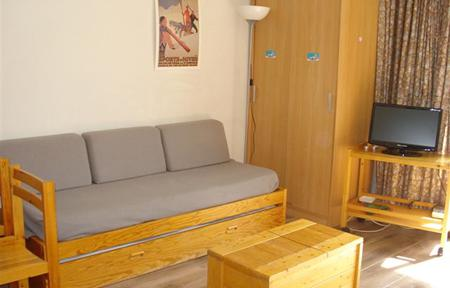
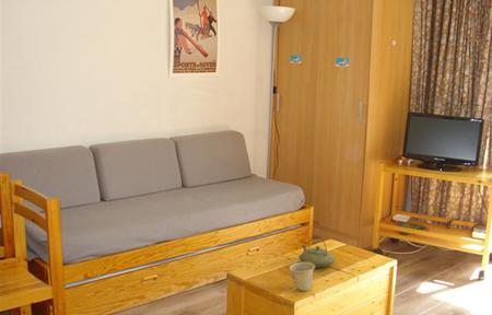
+ cup [289,261,315,292]
+ teapot [297,235,337,269]
